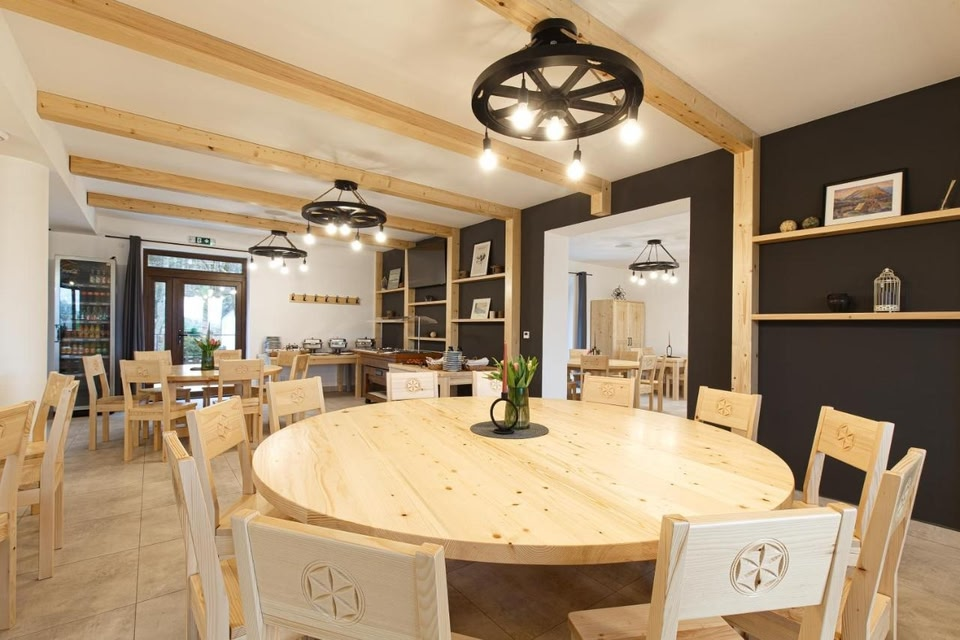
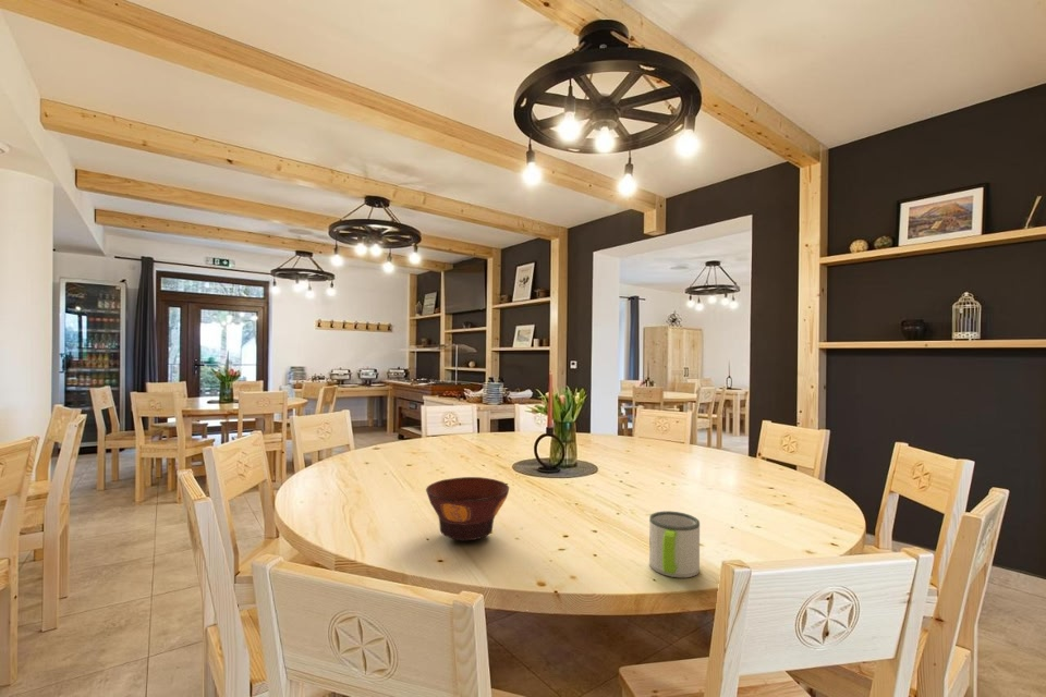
+ bowl [425,476,510,542]
+ mug [648,510,701,578]
